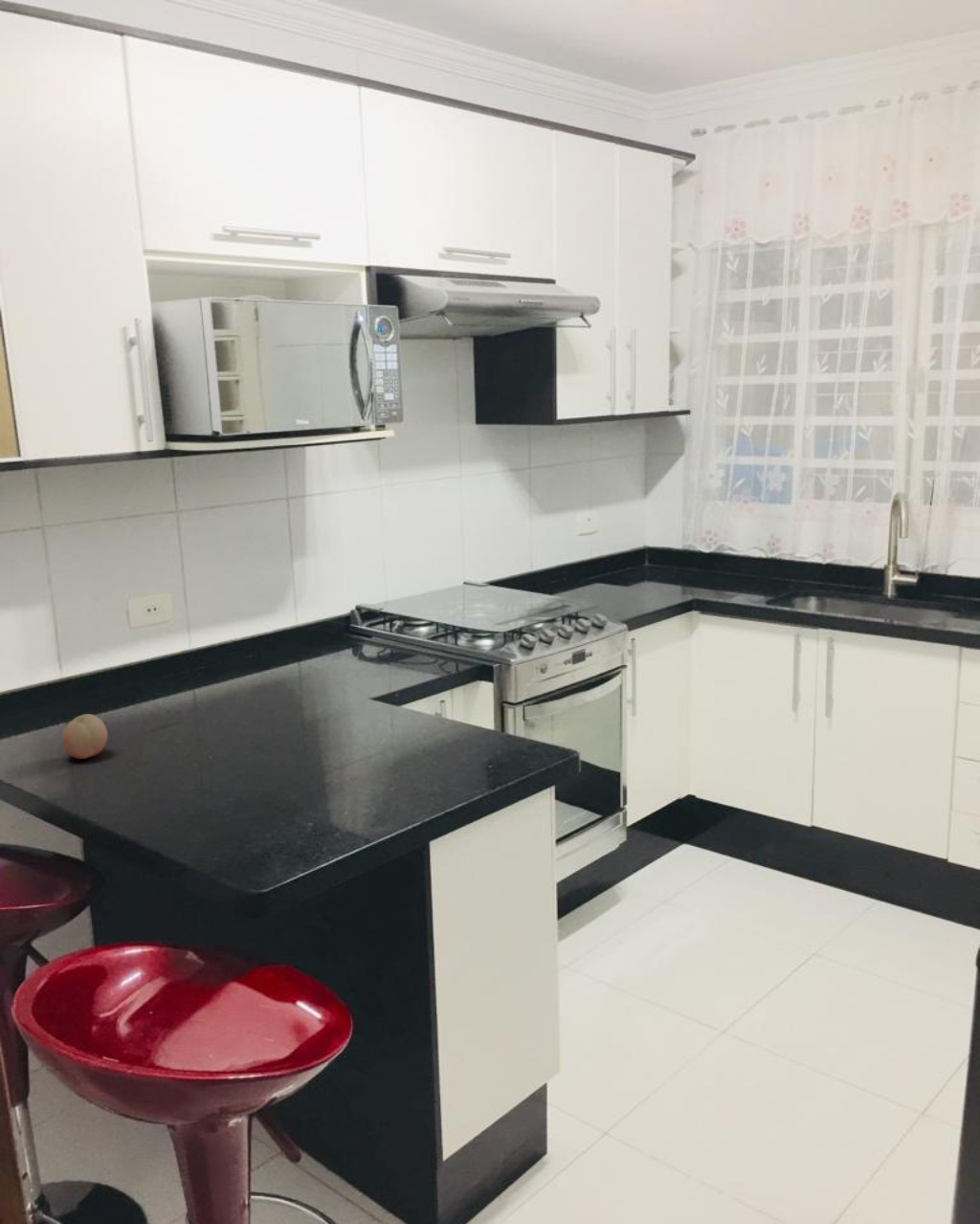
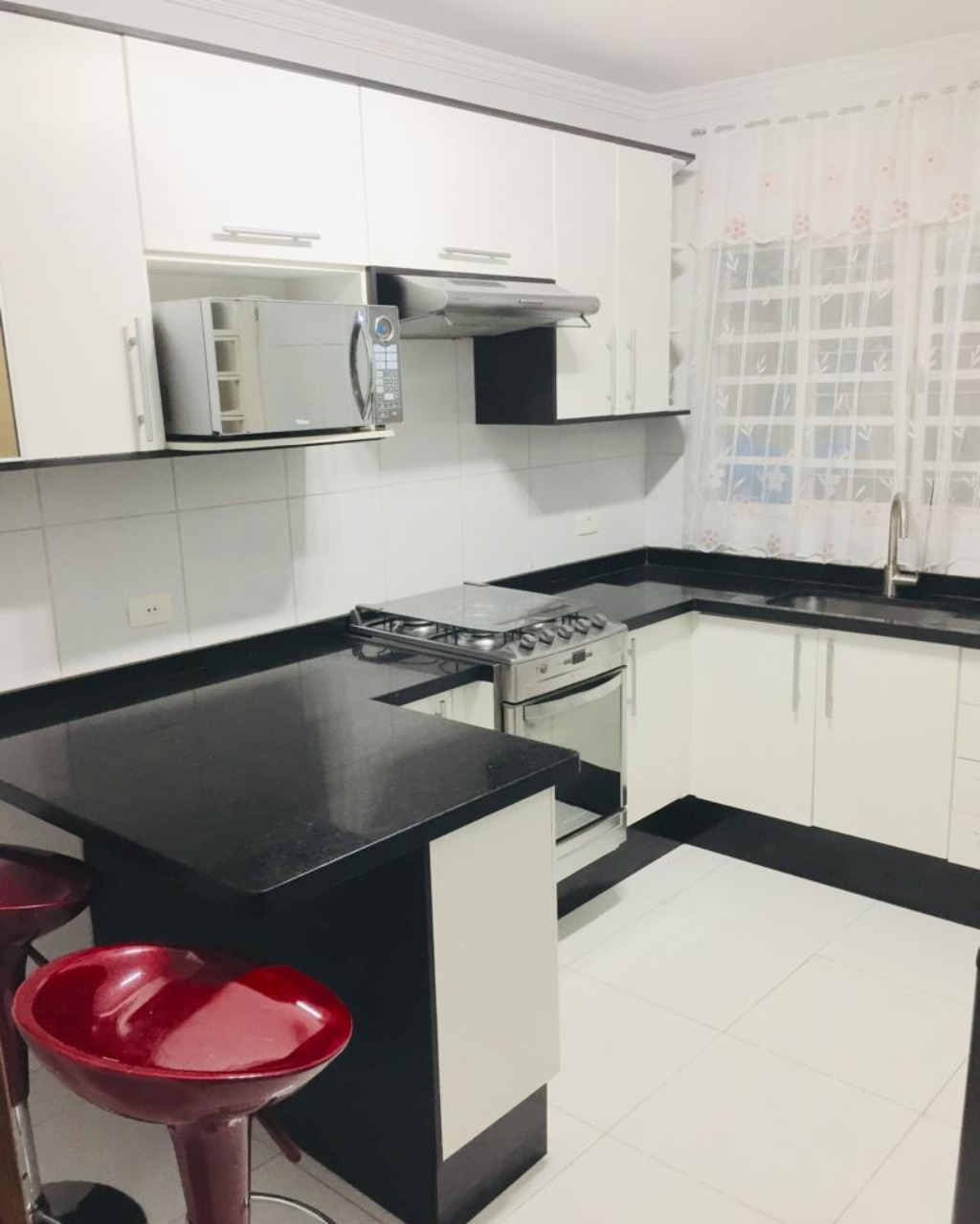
- fruit [61,713,108,760]
